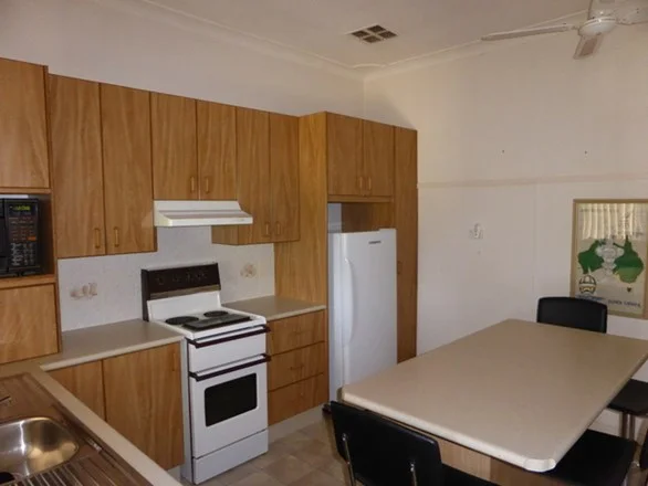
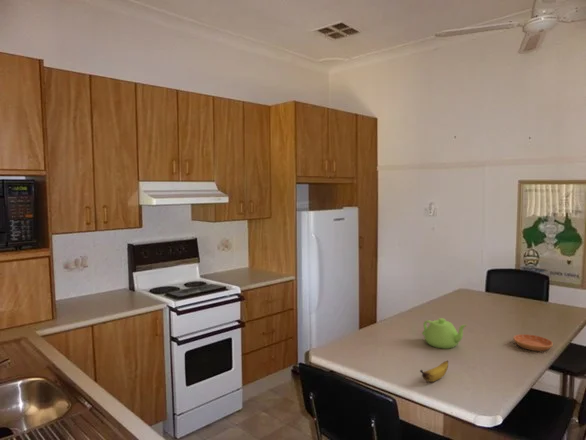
+ banana [419,360,449,383]
+ saucer [512,333,554,352]
+ teapot [421,317,468,350]
